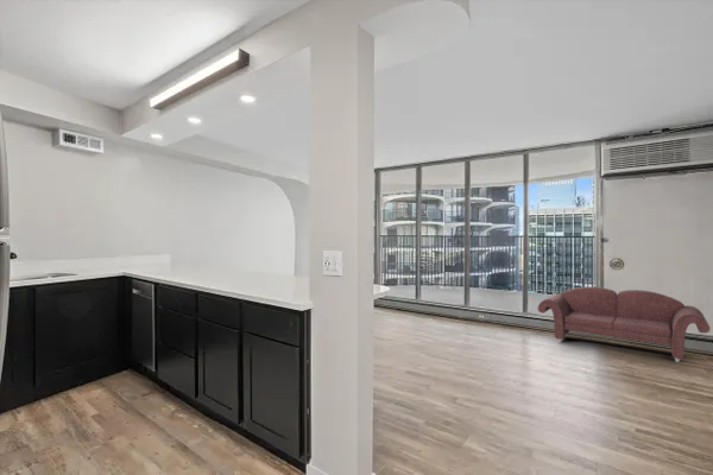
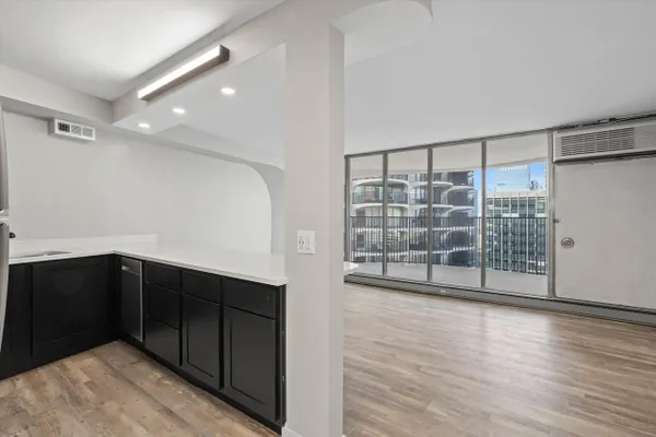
- loveseat [537,286,711,363]
